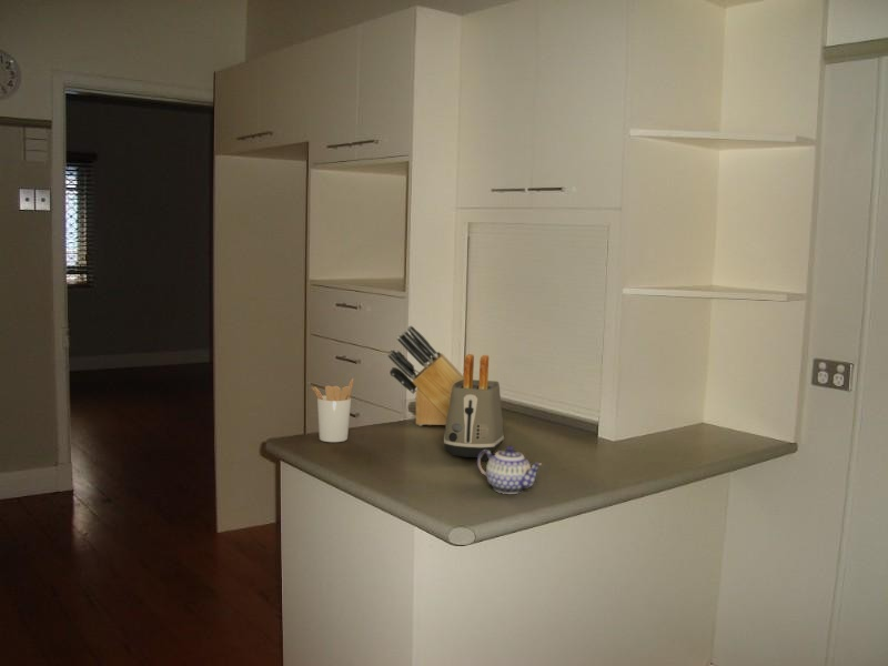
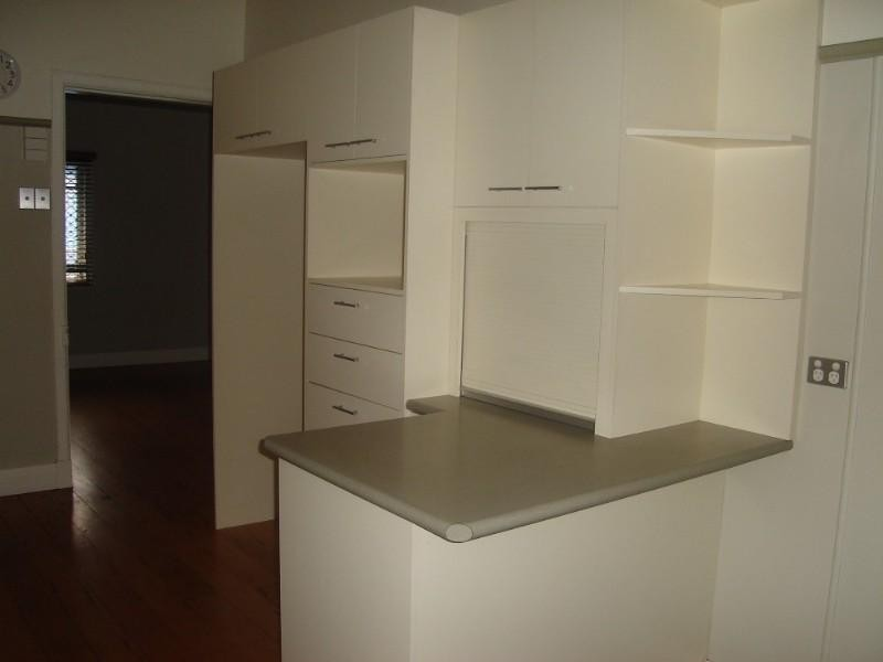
- teapot [476,445,543,495]
- toaster [443,353,505,462]
- knife block [386,324,464,426]
- utensil holder [311,377,355,443]
